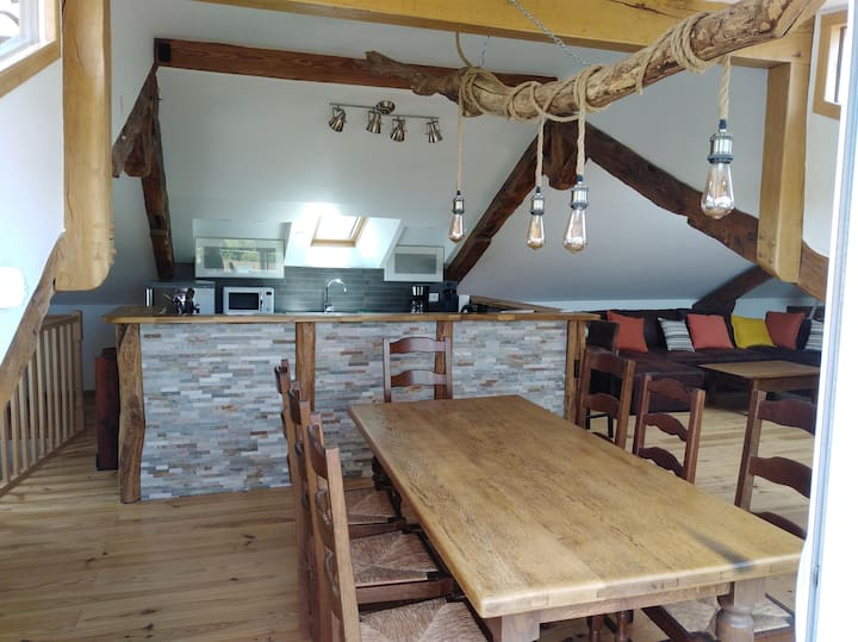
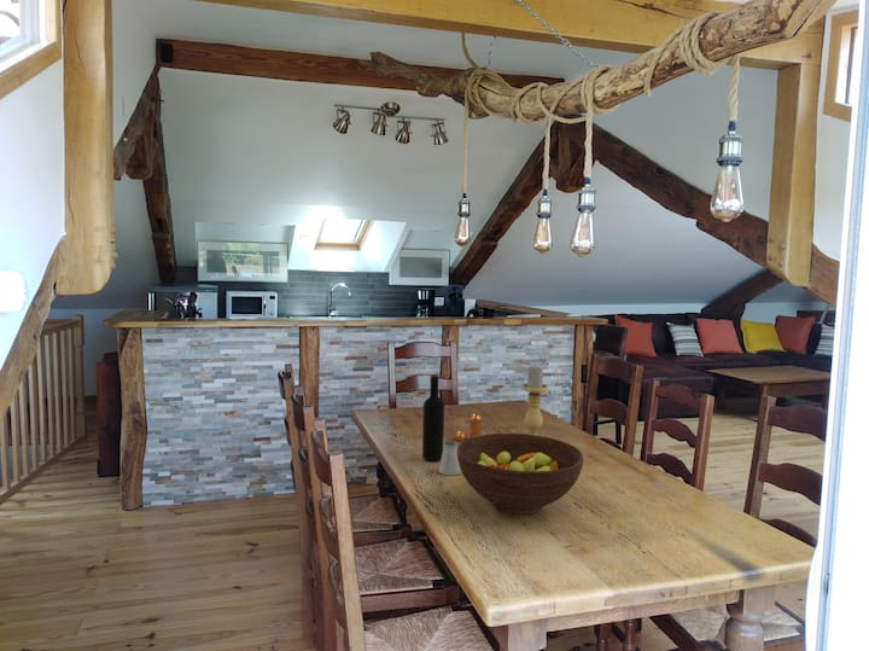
+ saltshaker [437,440,461,476]
+ candle holder [520,364,549,436]
+ wine bottle [421,373,445,461]
+ pepper shaker [454,413,483,442]
+ fruit bowl [456,432,584,516]
